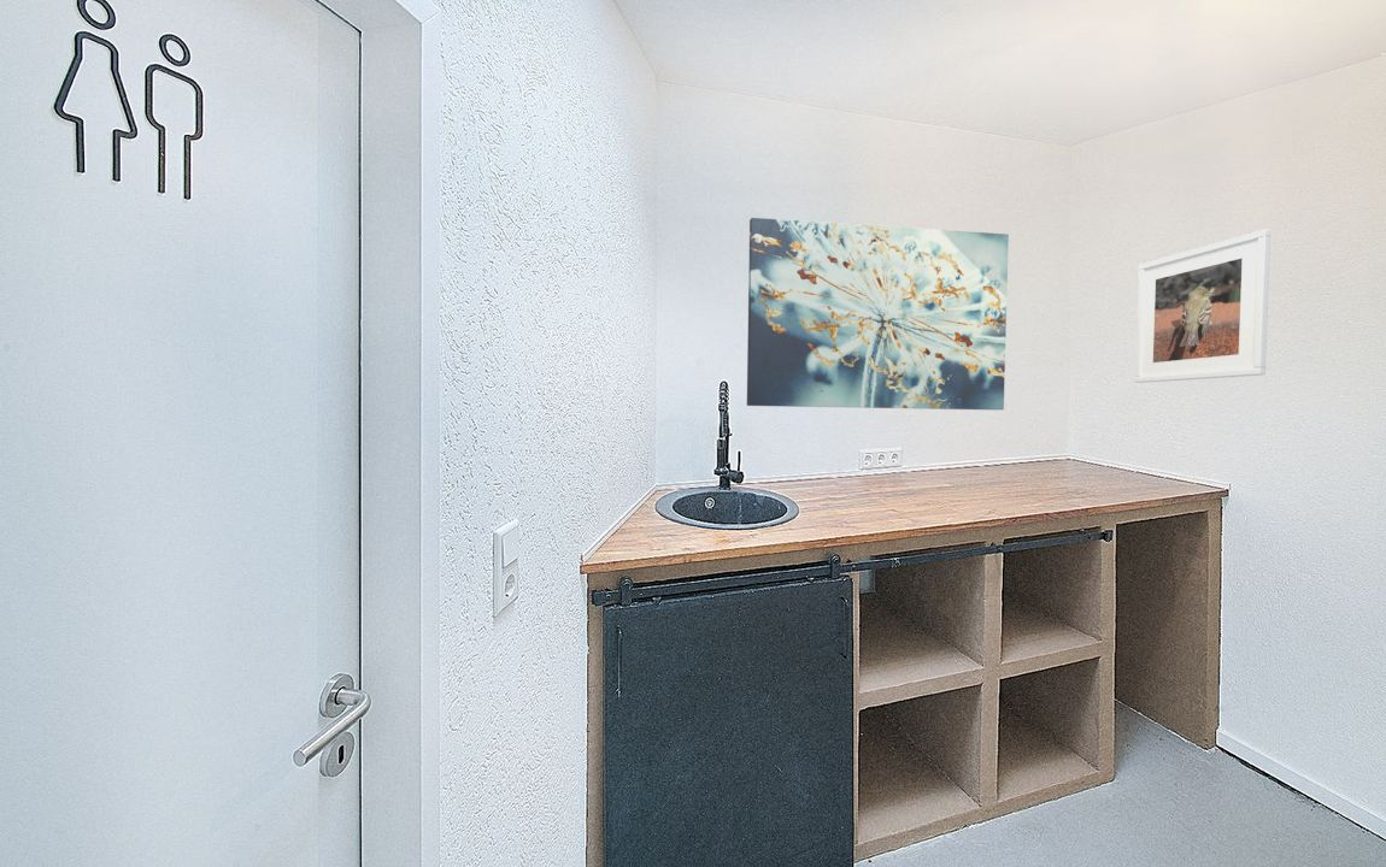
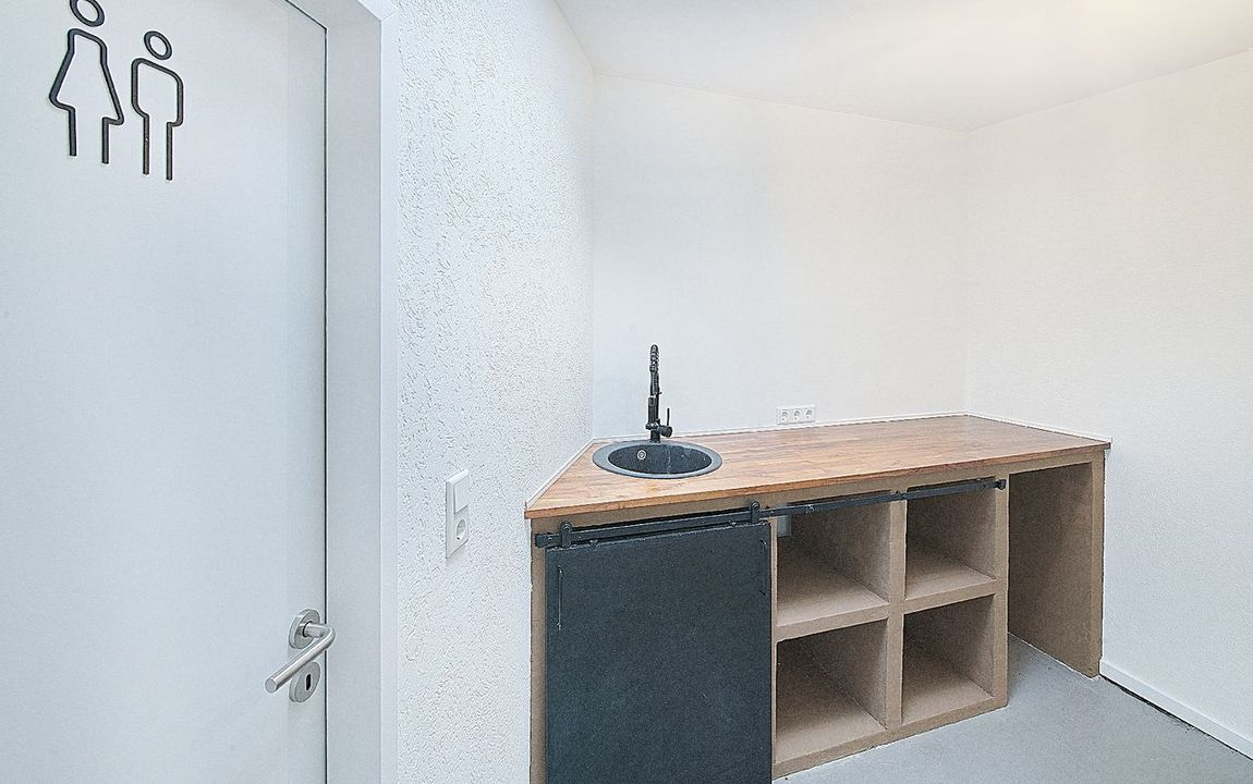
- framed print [1134,229,1272,384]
- wall art [746,217,1010,411]
